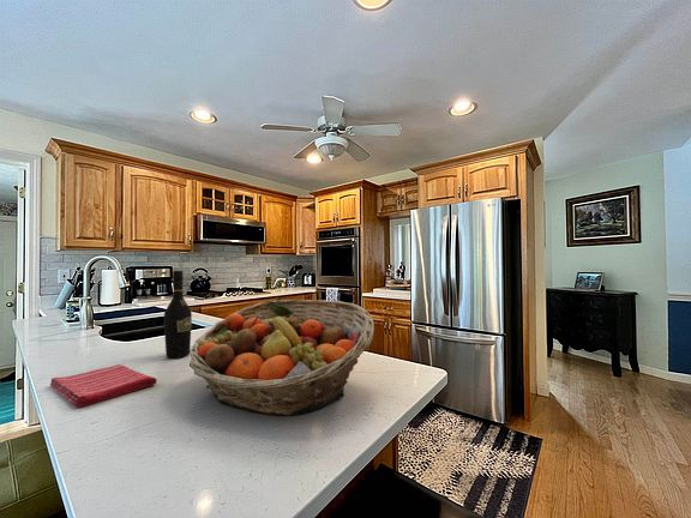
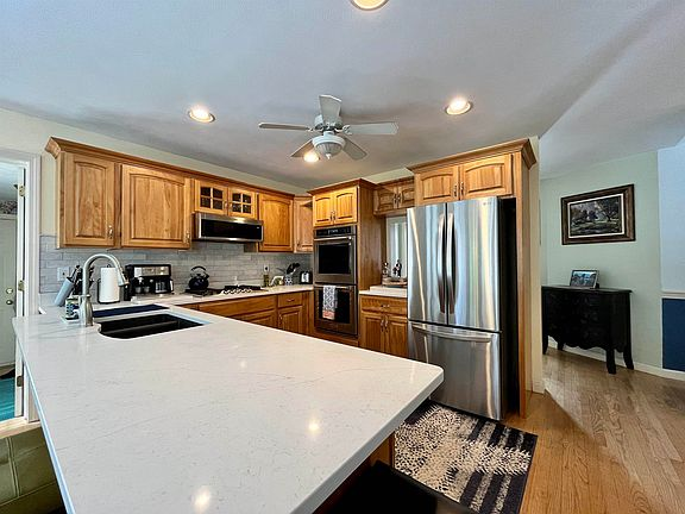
- dish towel [49,363,158,409]
- fruit basket [188,299,375,416]
- wine bottle [163,270,193,360]
